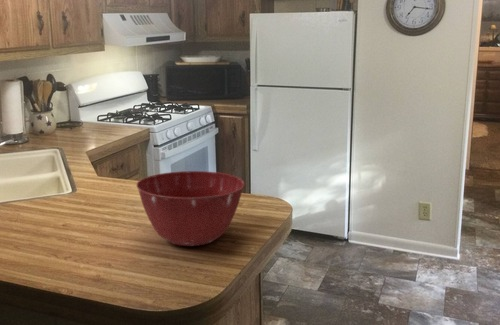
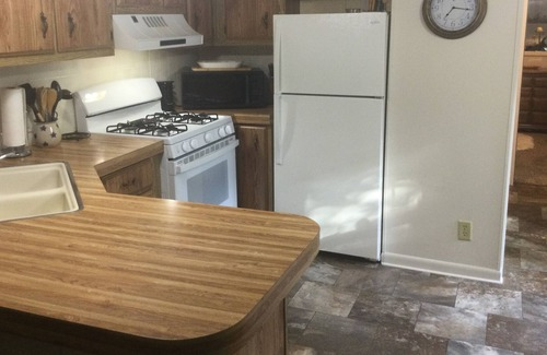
- mixing bowl [135,170,246,247]
